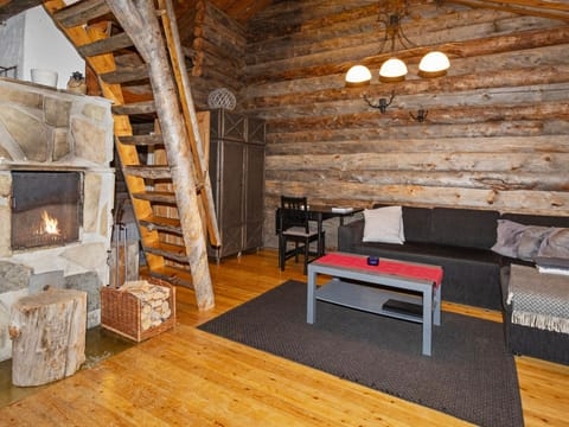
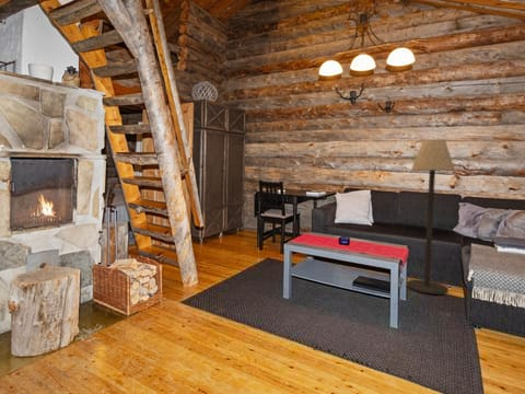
+ floor lamp [406,139,456,296]
